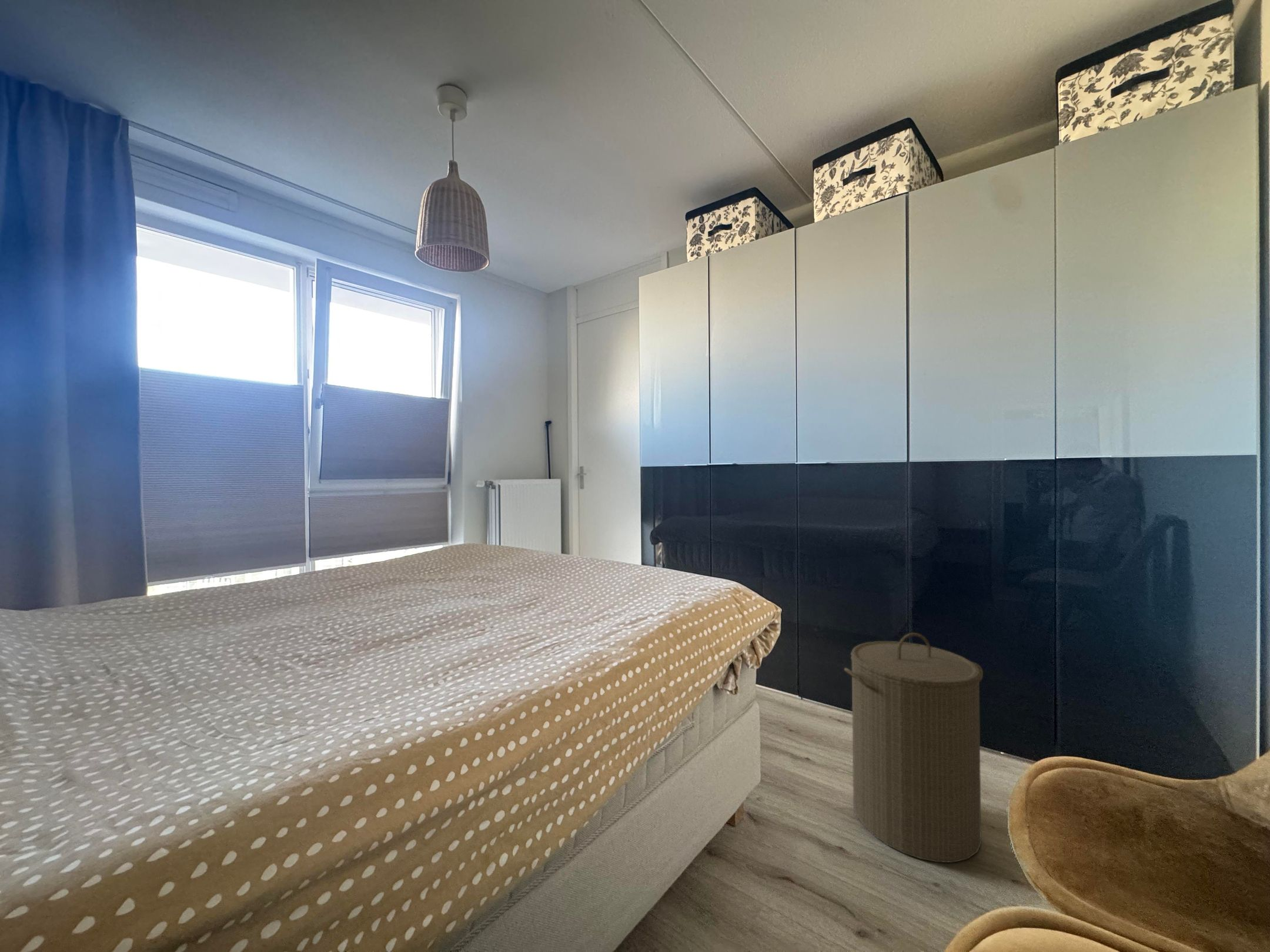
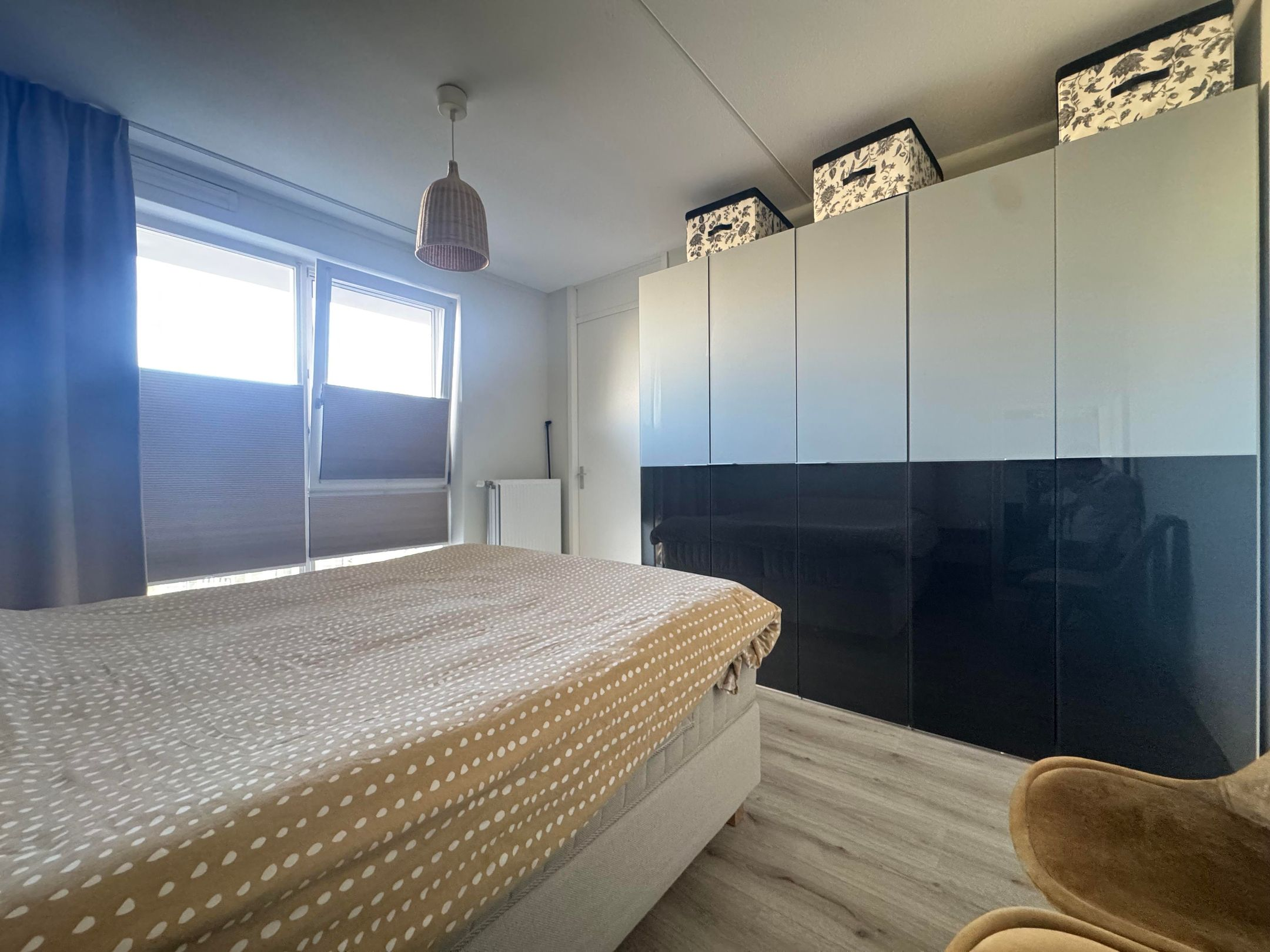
- laundry hamper [844,632,984,863]
